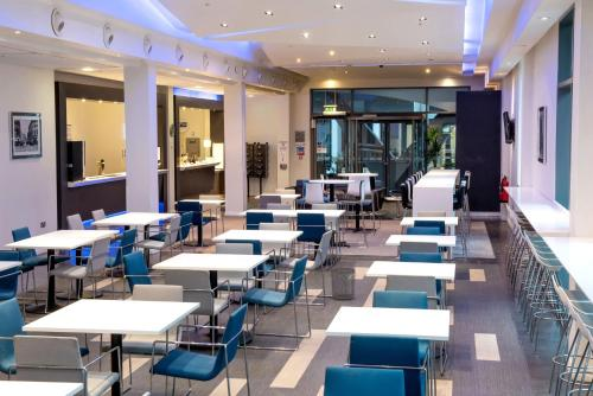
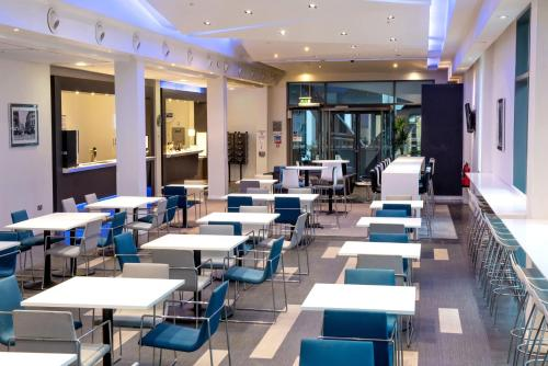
- waste bin [330,267,357,301]
